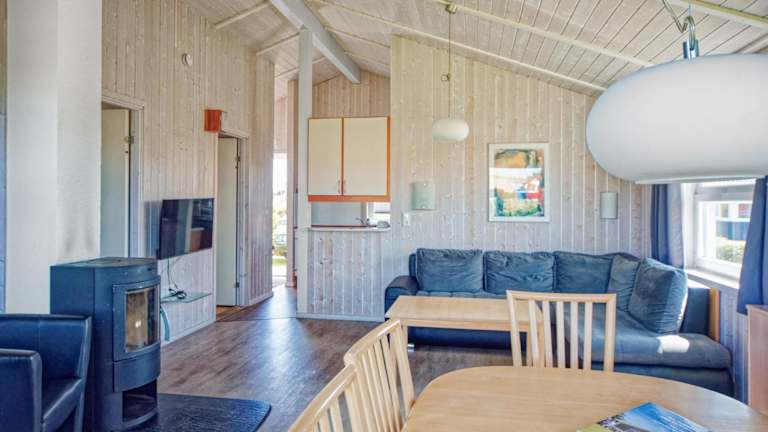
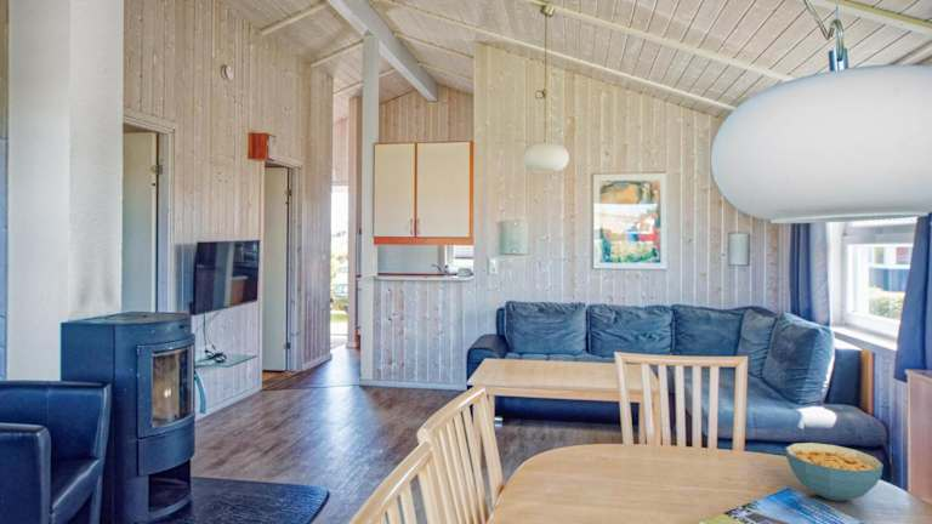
+ cereal bowl [784,442,885,502]
